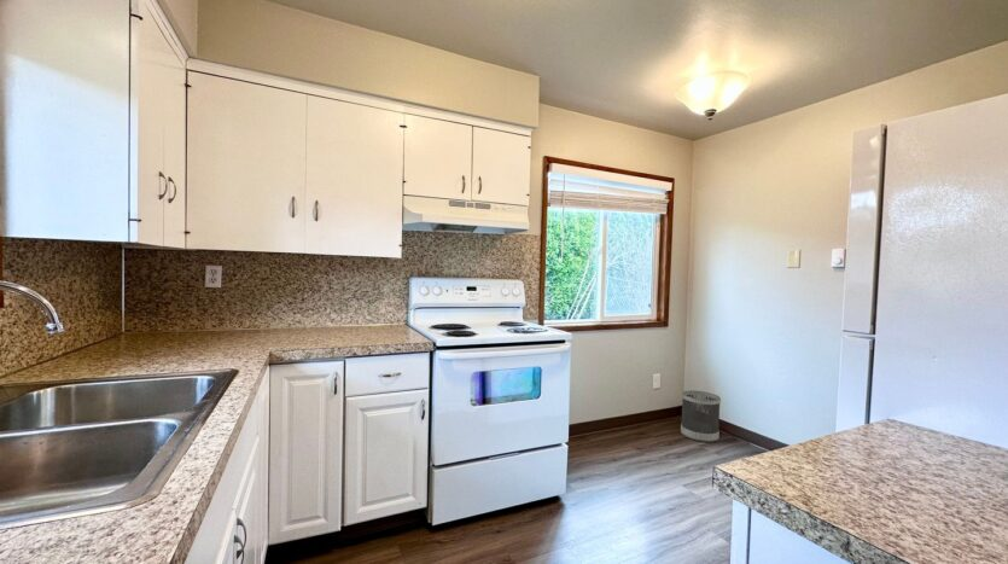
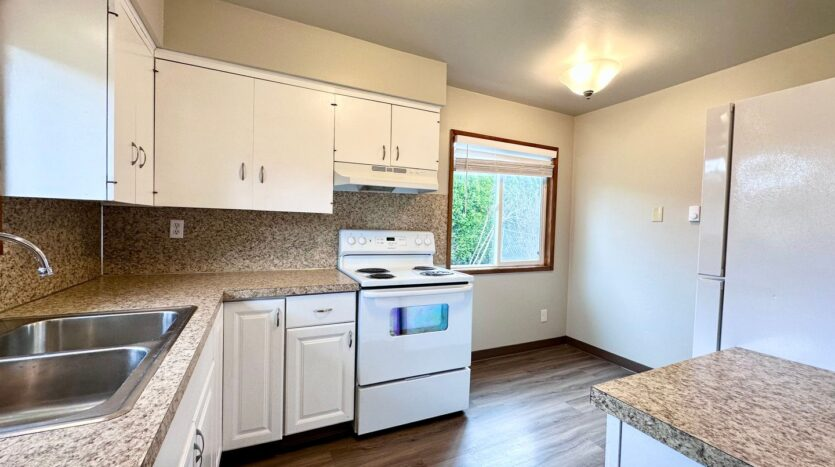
- wastebasket [680,389,722,443]
